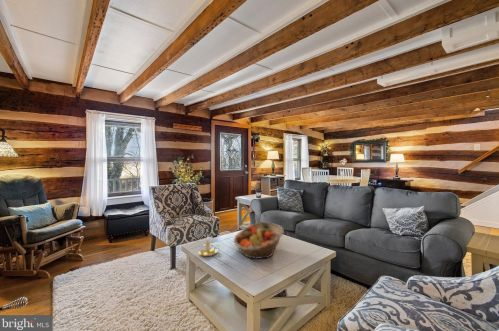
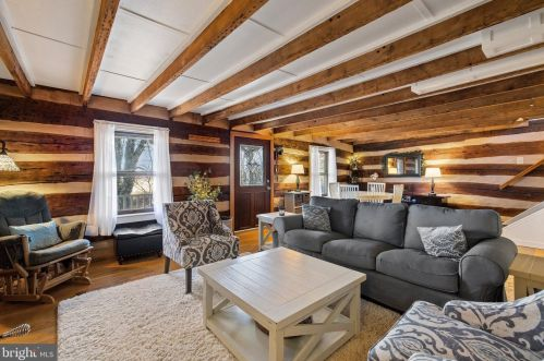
- fruit basket [233,221,285,260]
- candle holder [197,232,222,257]
